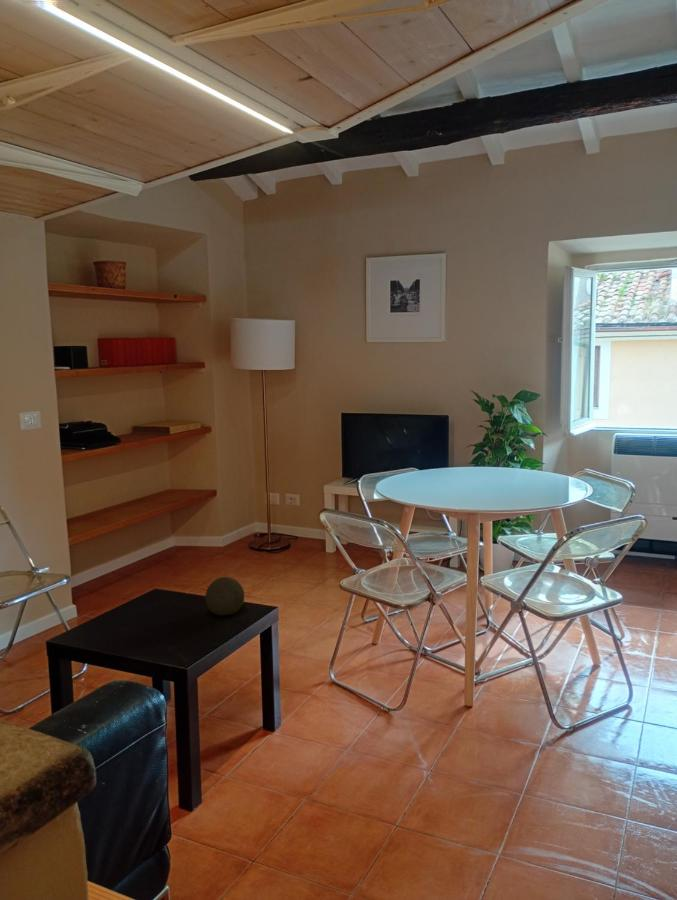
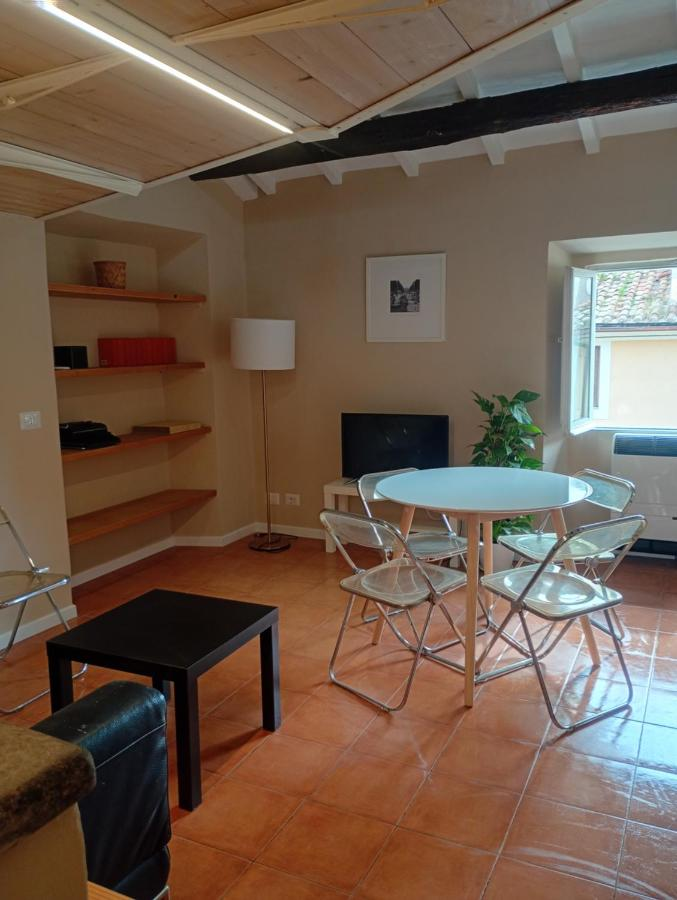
- decorative ball [204,576,245,617]
